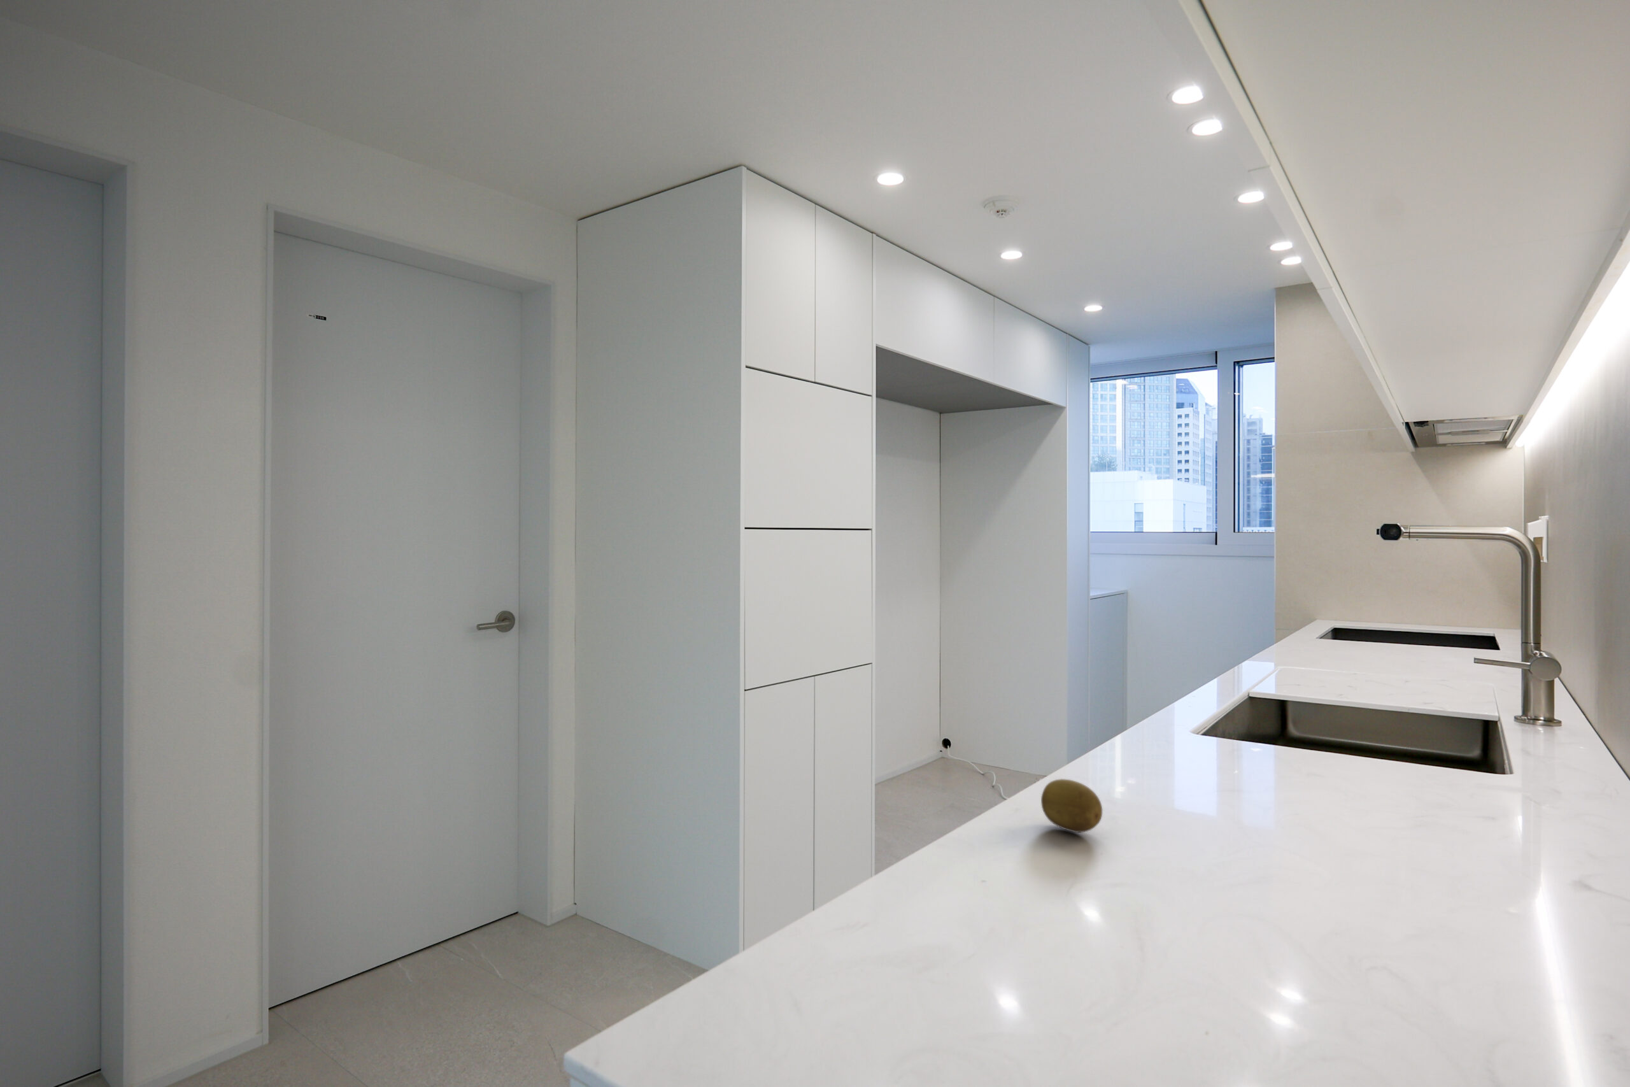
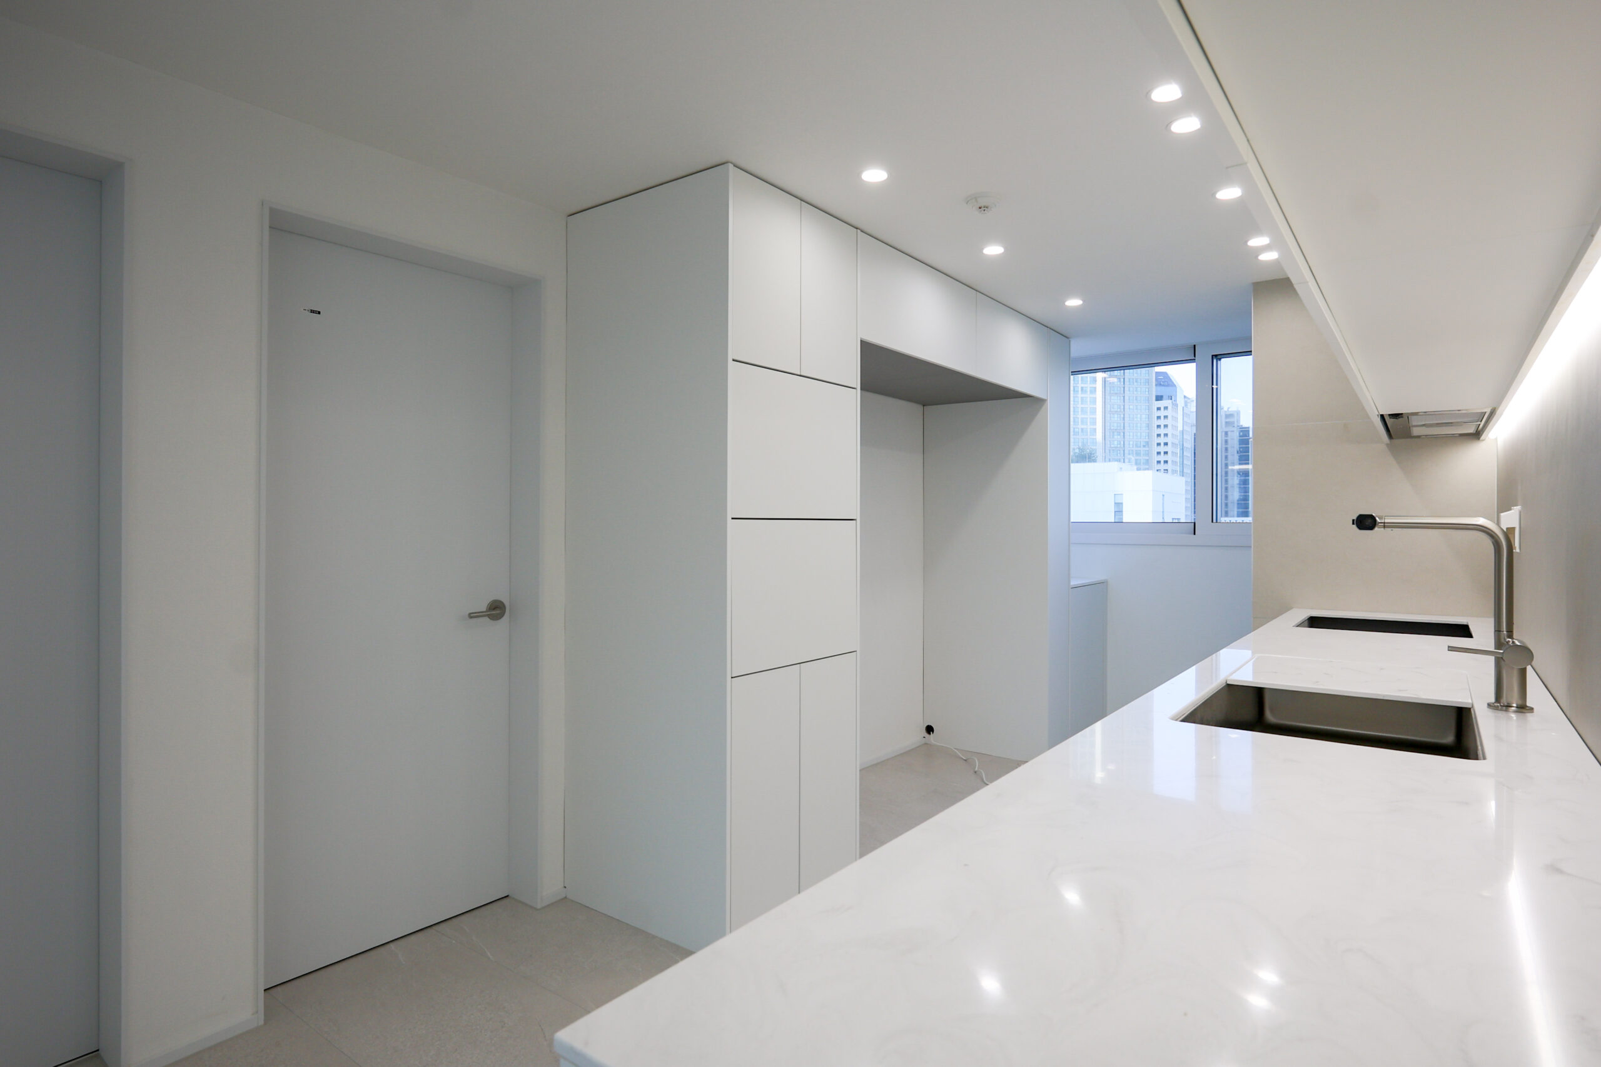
- fruit [1041,778,1102,833]
